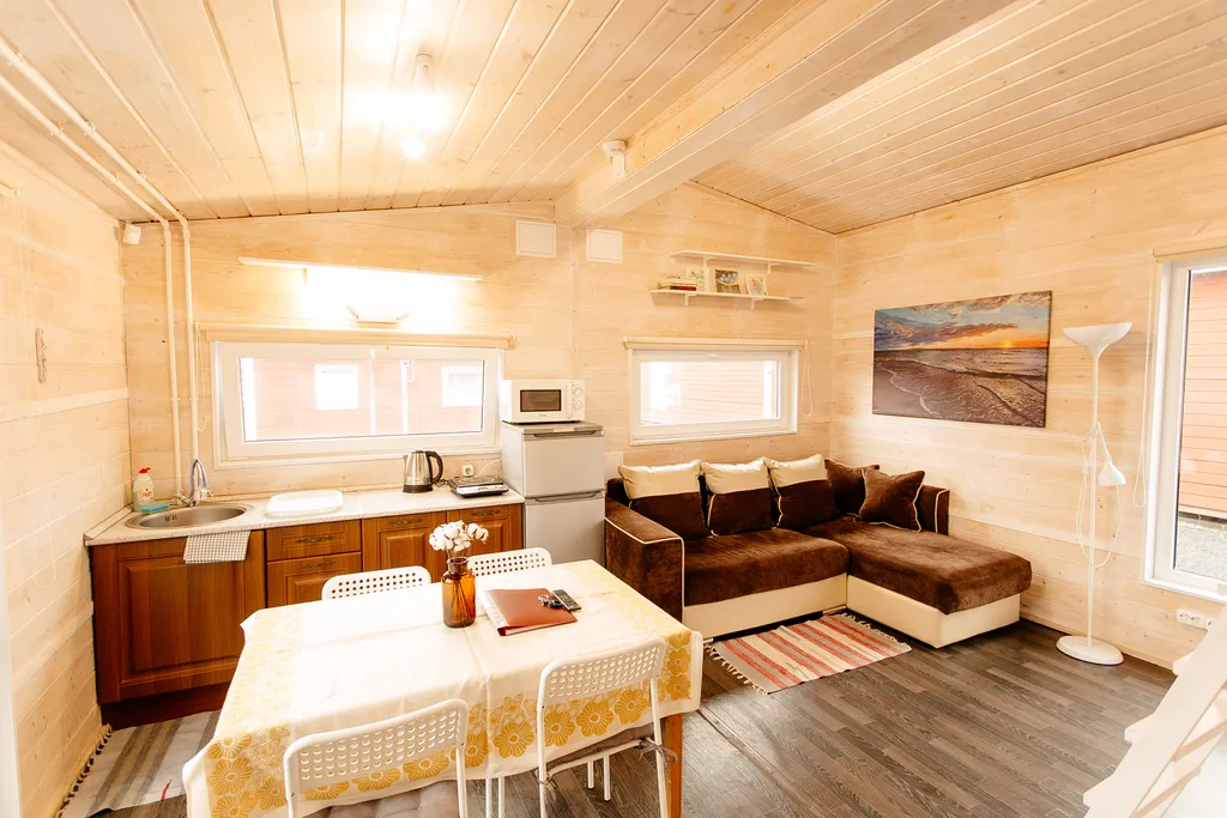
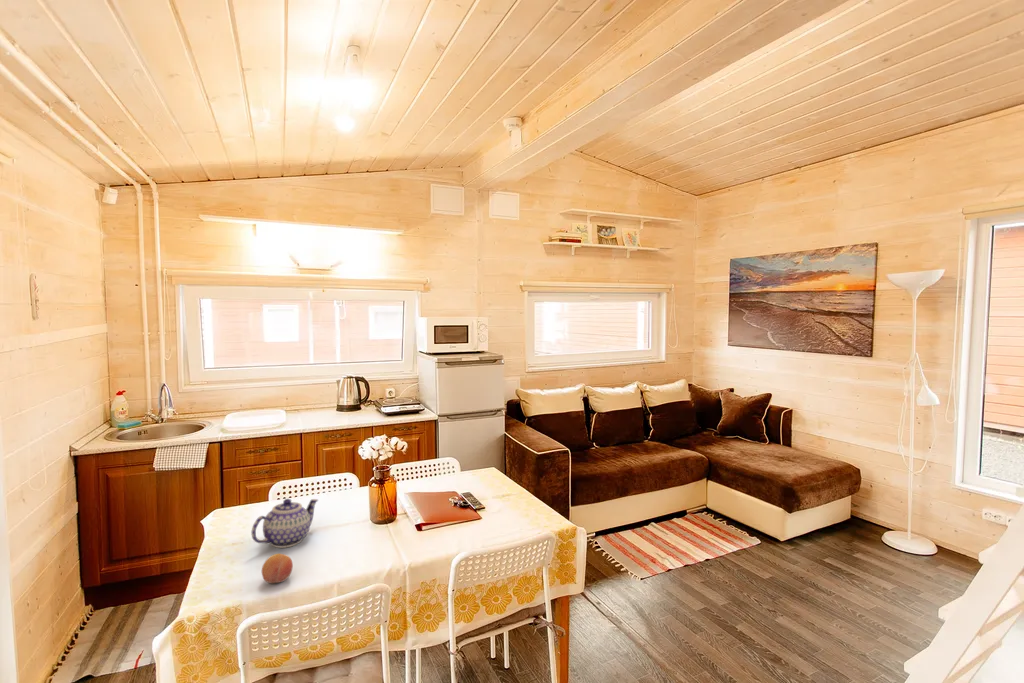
+ fruit [261,553,294,584]
+ teapot [250,498,319,549]
